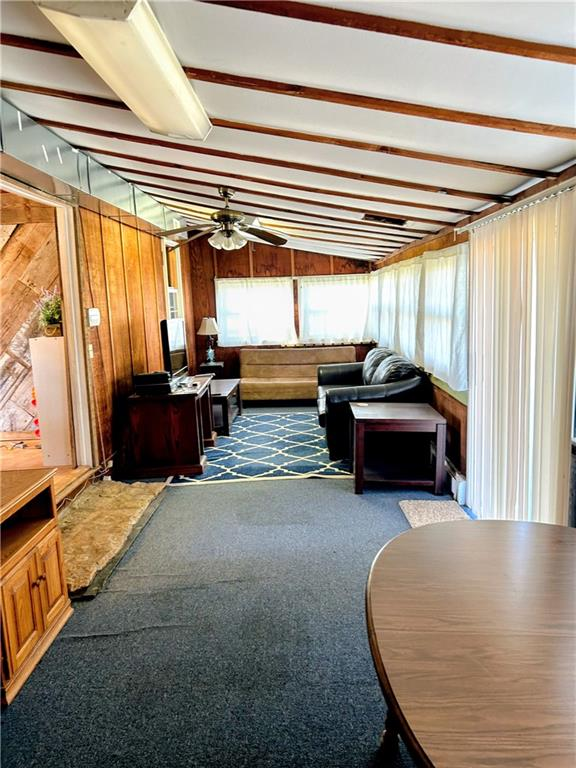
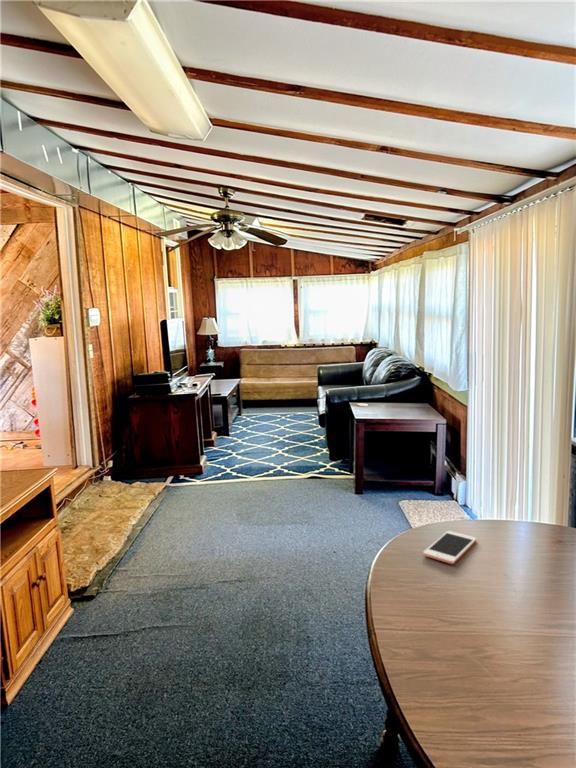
+ cell phone [422,530,477,565]
